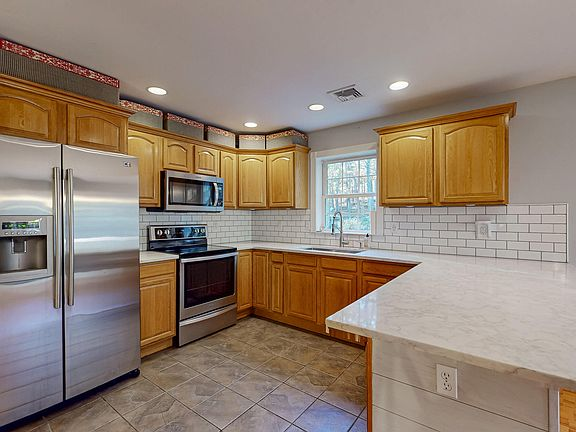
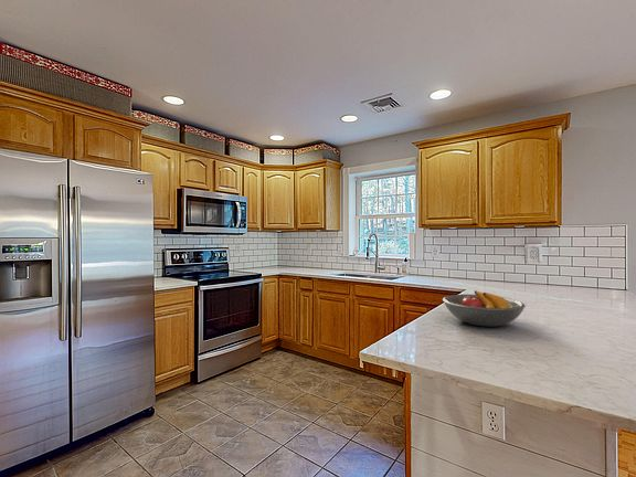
+ fruit bowl [442,289,527,328]
